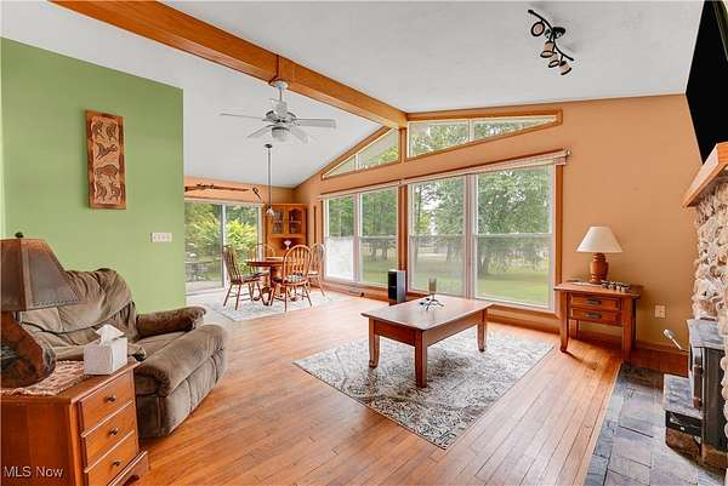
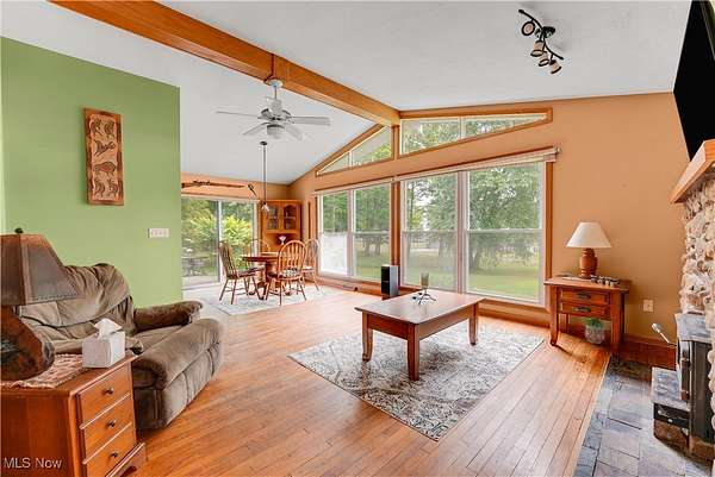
+ potted plant [580,318,609,345]
